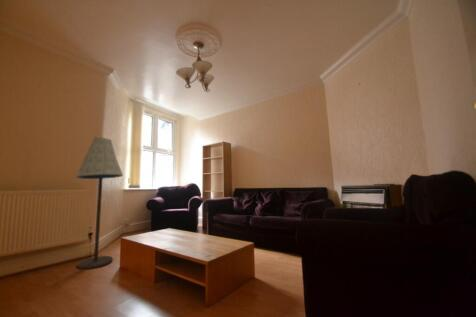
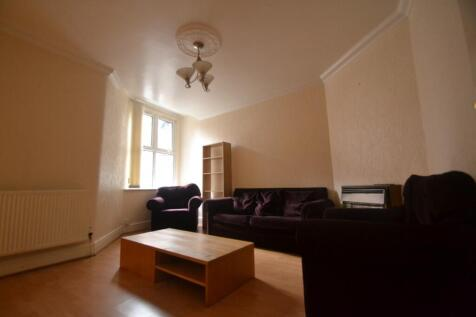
- floor lamp [75,136,124,270]
